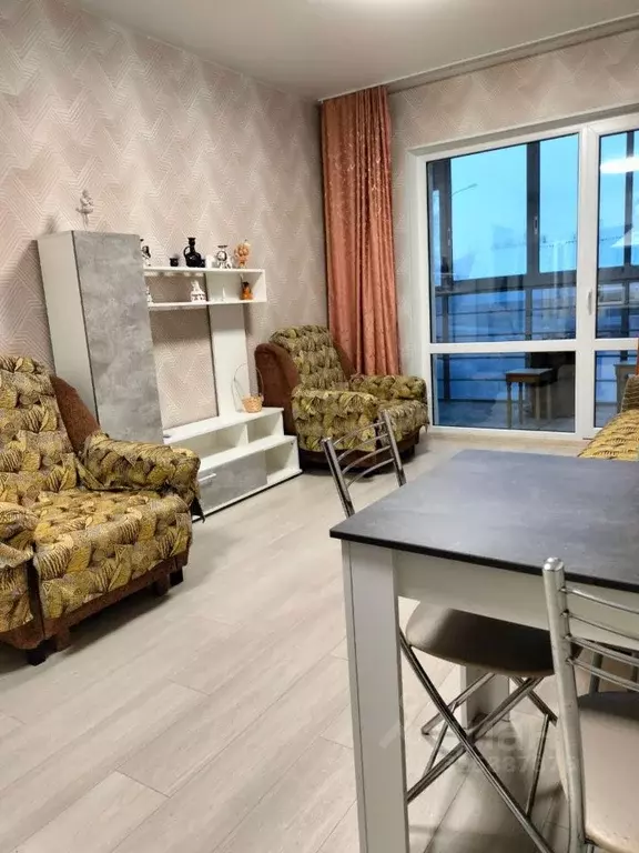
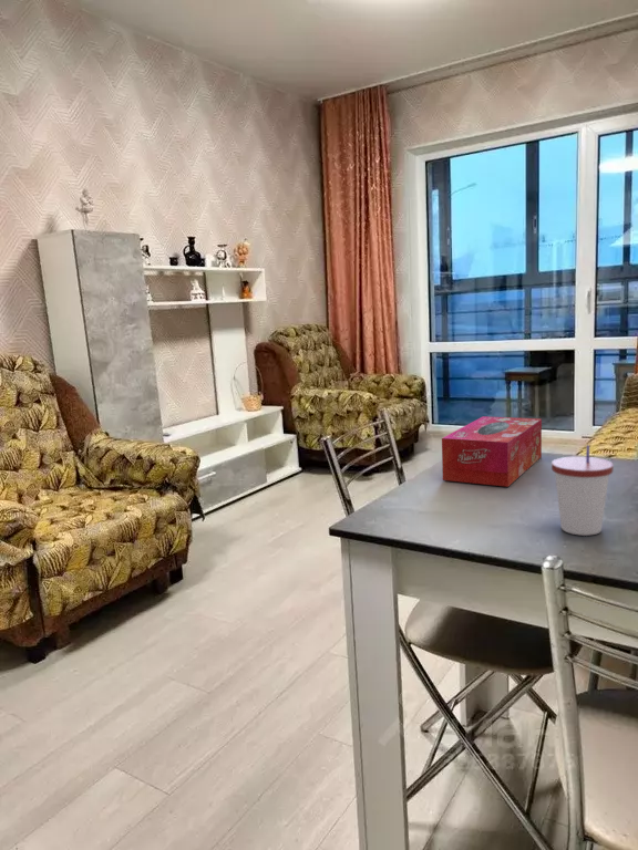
+ tissue box [441,415,543,488]
+ cup [550,445,615,537]
